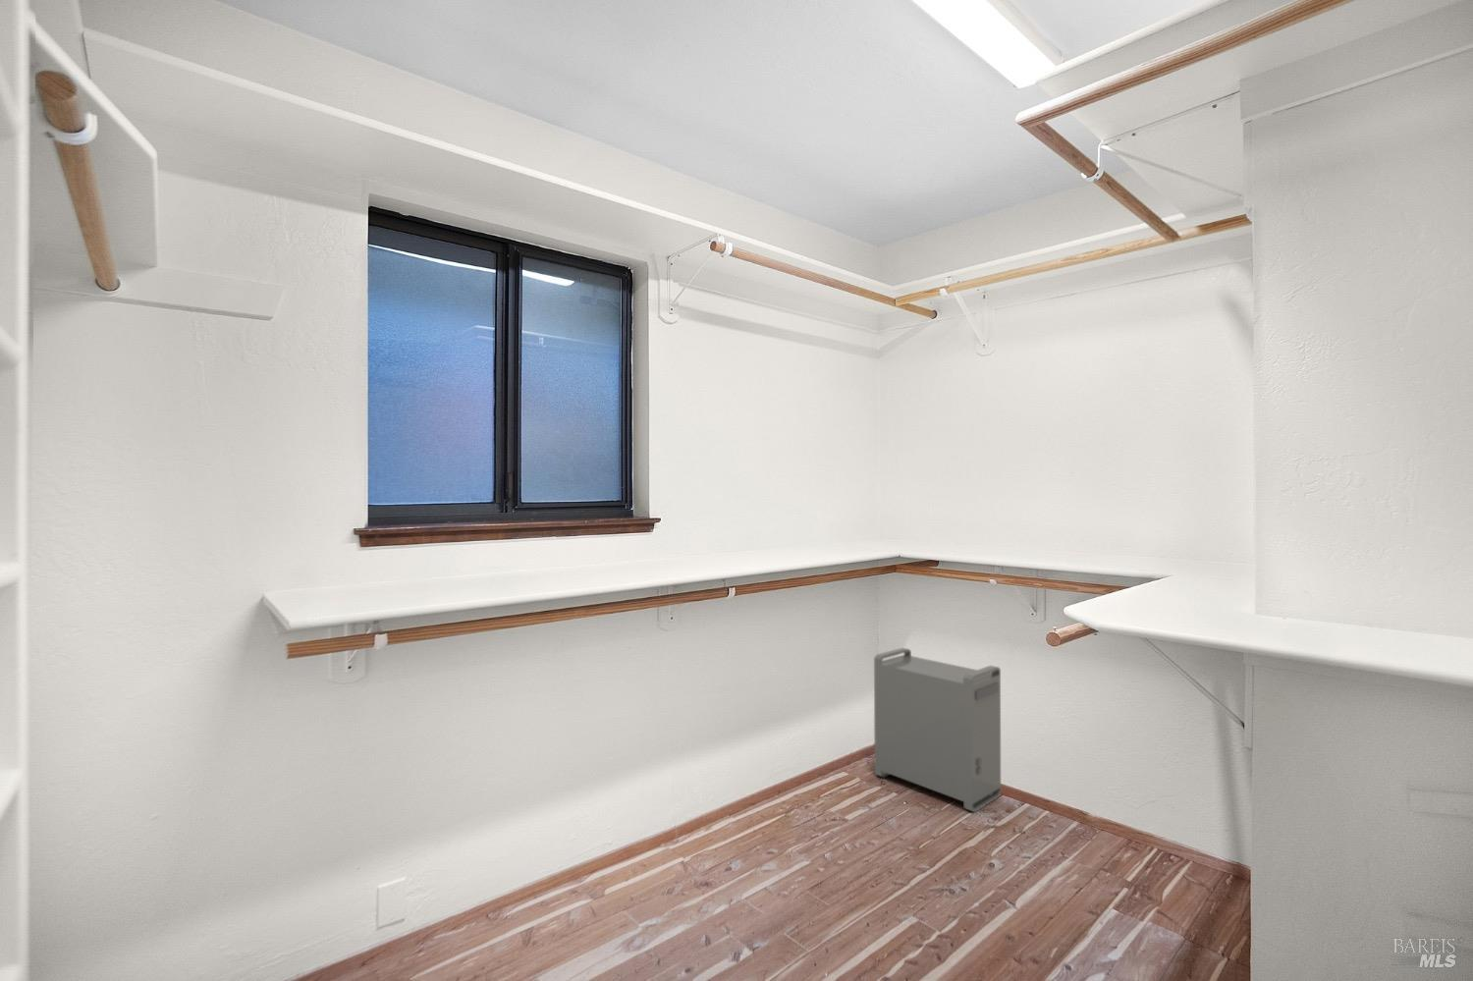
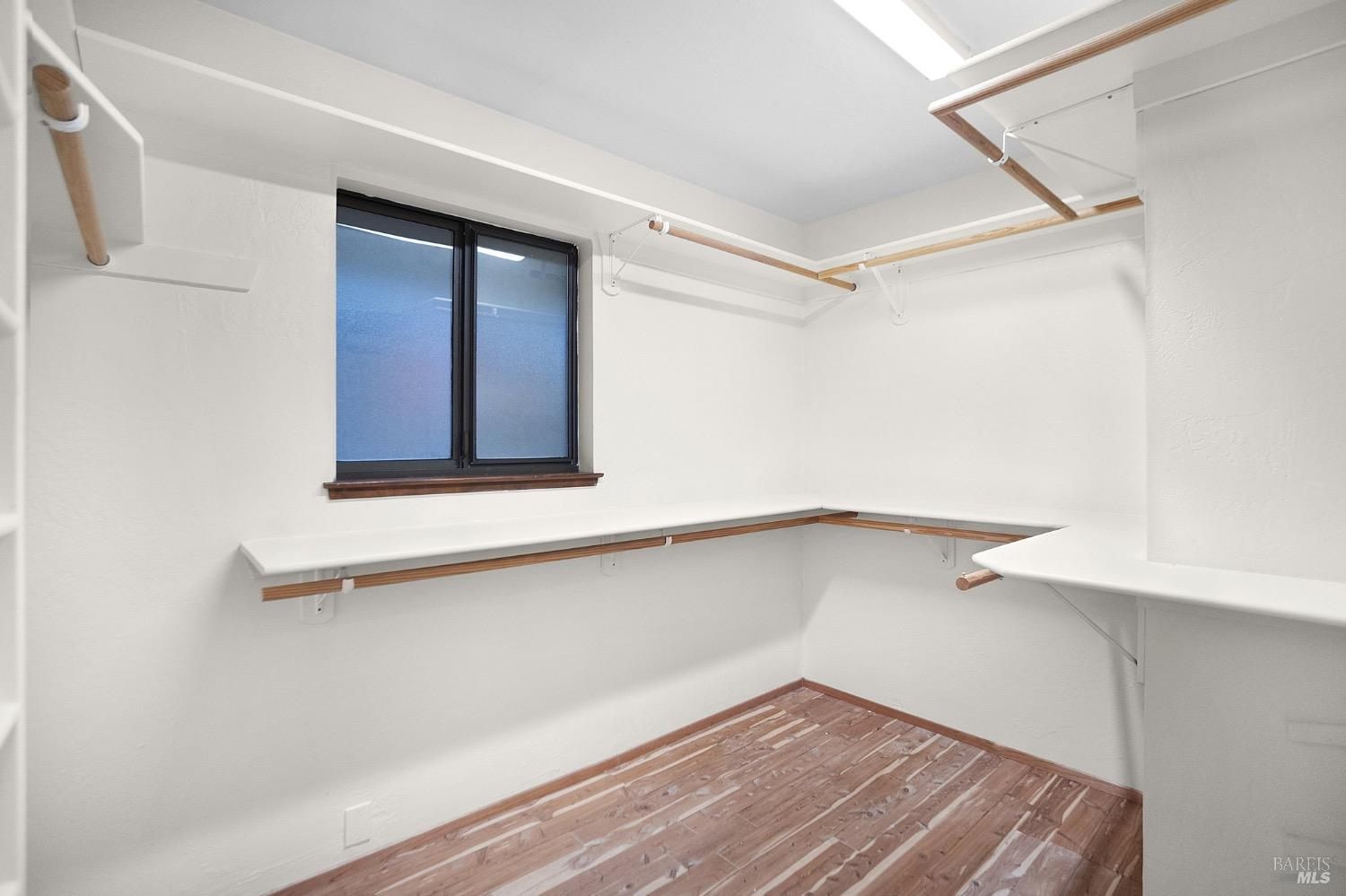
- storage bin [873,647,1001,813]
